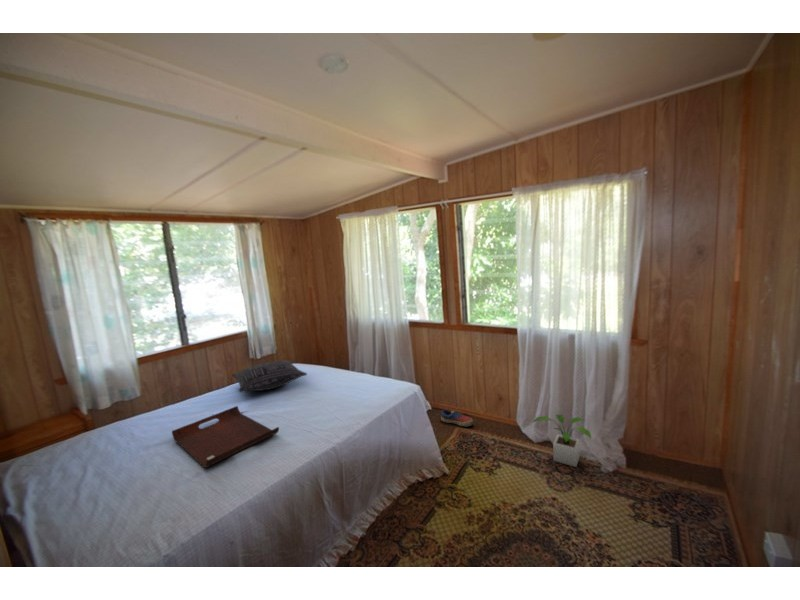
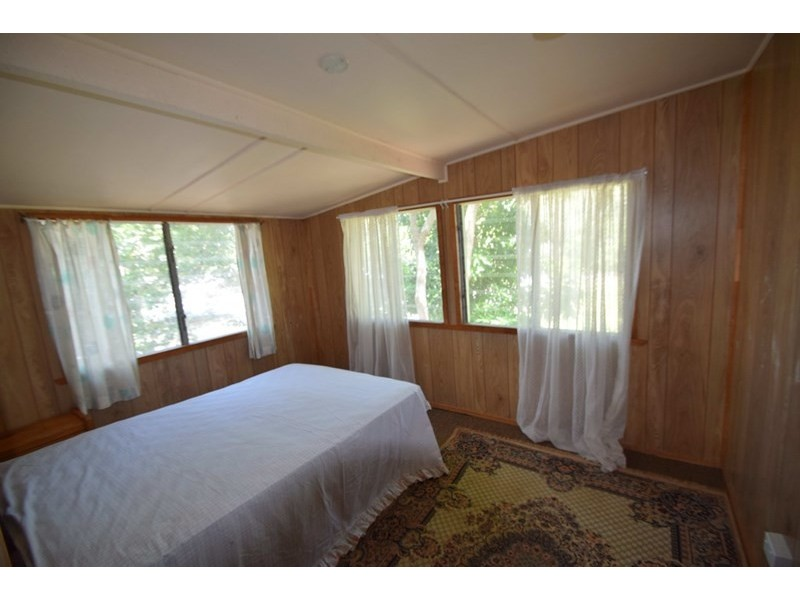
- serving tray [171,405,280,469]
- shoe [440,409,475,427]
- pillow [231,359,308,393]
- potted plant [532,414,592,468]
